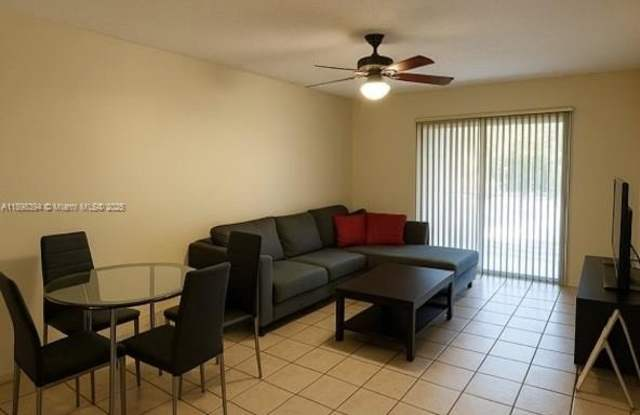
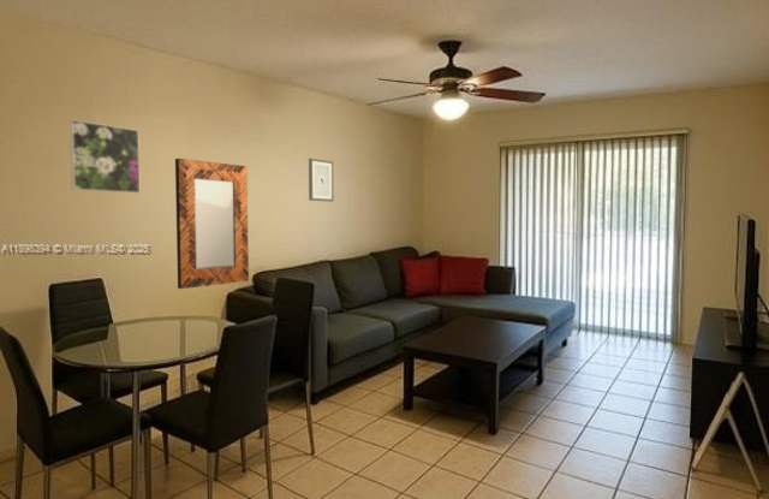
+ wall art [308,158,334,203]
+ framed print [68,119,141,195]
+ home mirror [174,158,250,290]
